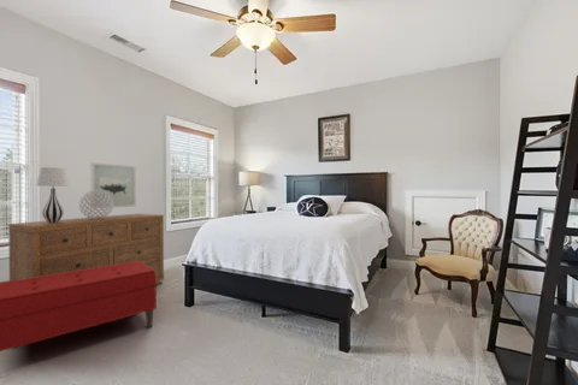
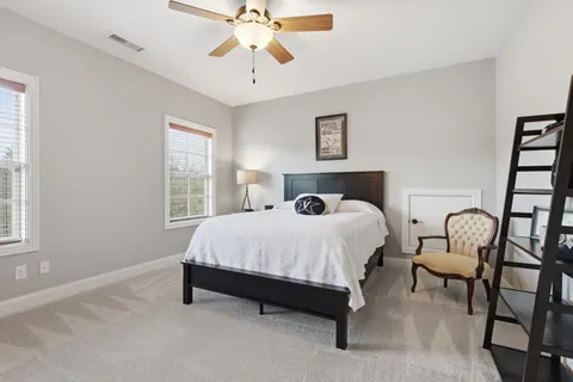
- wall art [89,161,137,209]
- bench [0,261,158,353]
- table lamp [35,166,70,223]
- dresser [7,213,165,285]
- decorative sphere [78,190,114,219]
